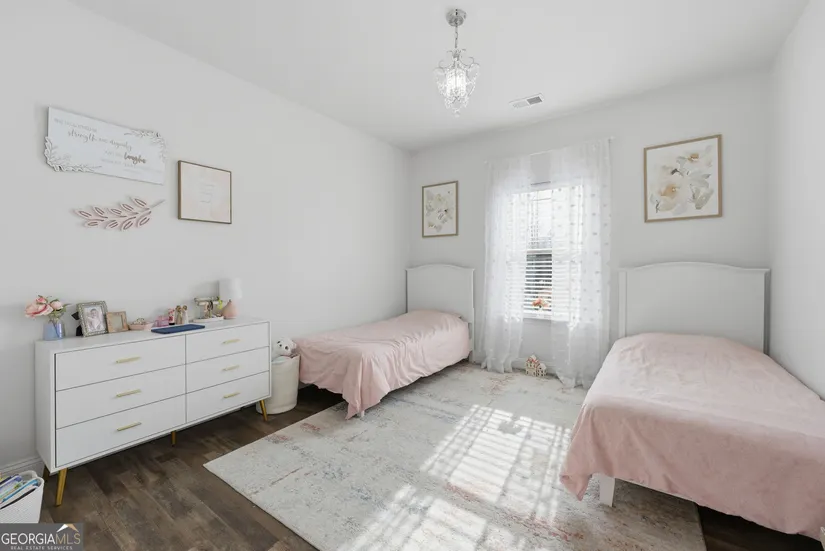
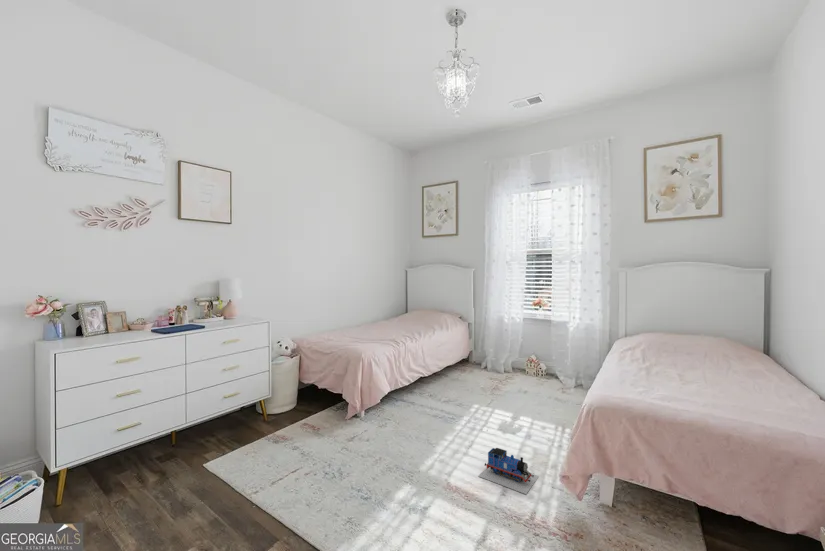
+ toy train [478,447,540,495]
